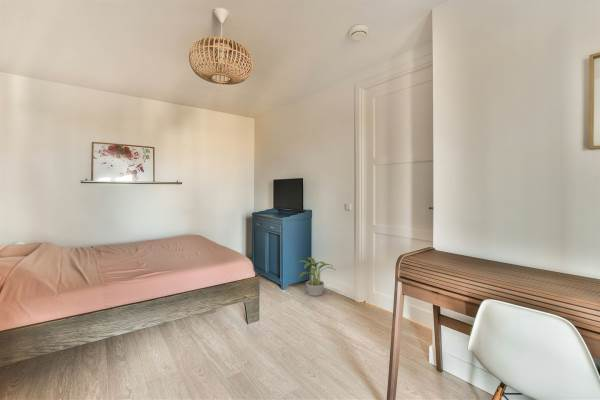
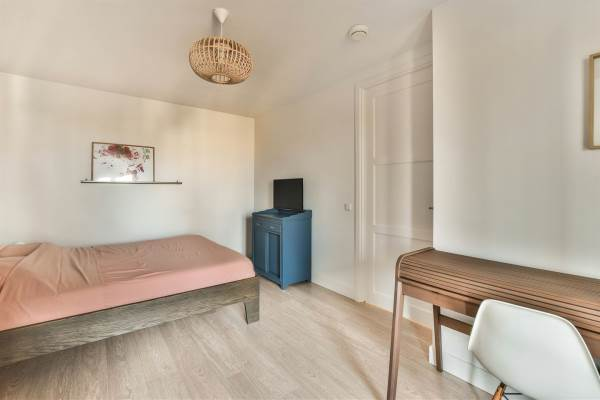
- potted plant [294,256,336,297]
